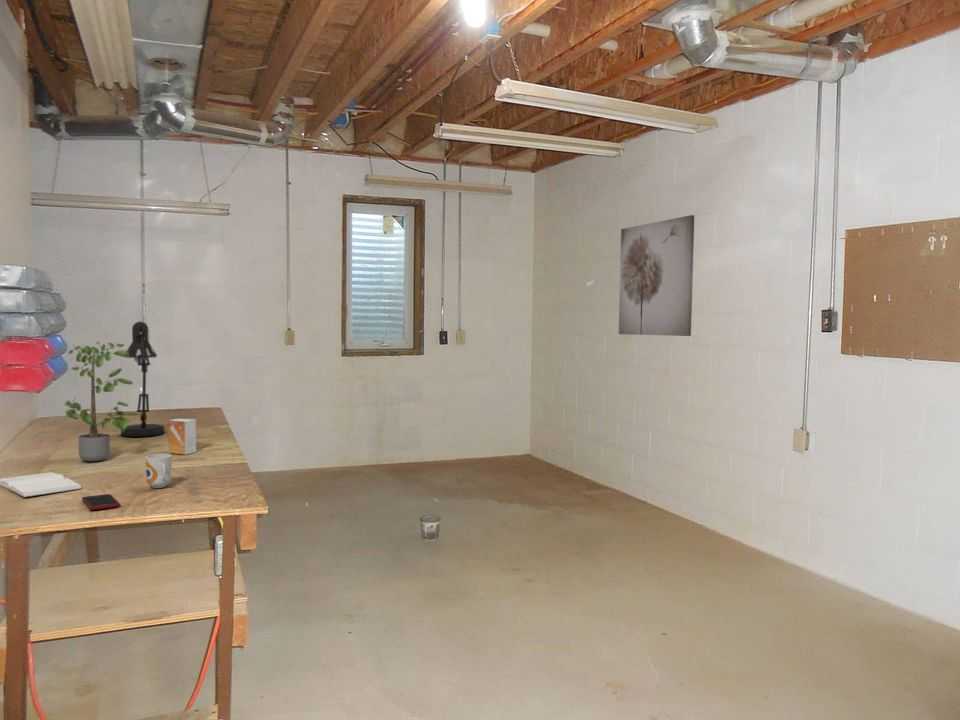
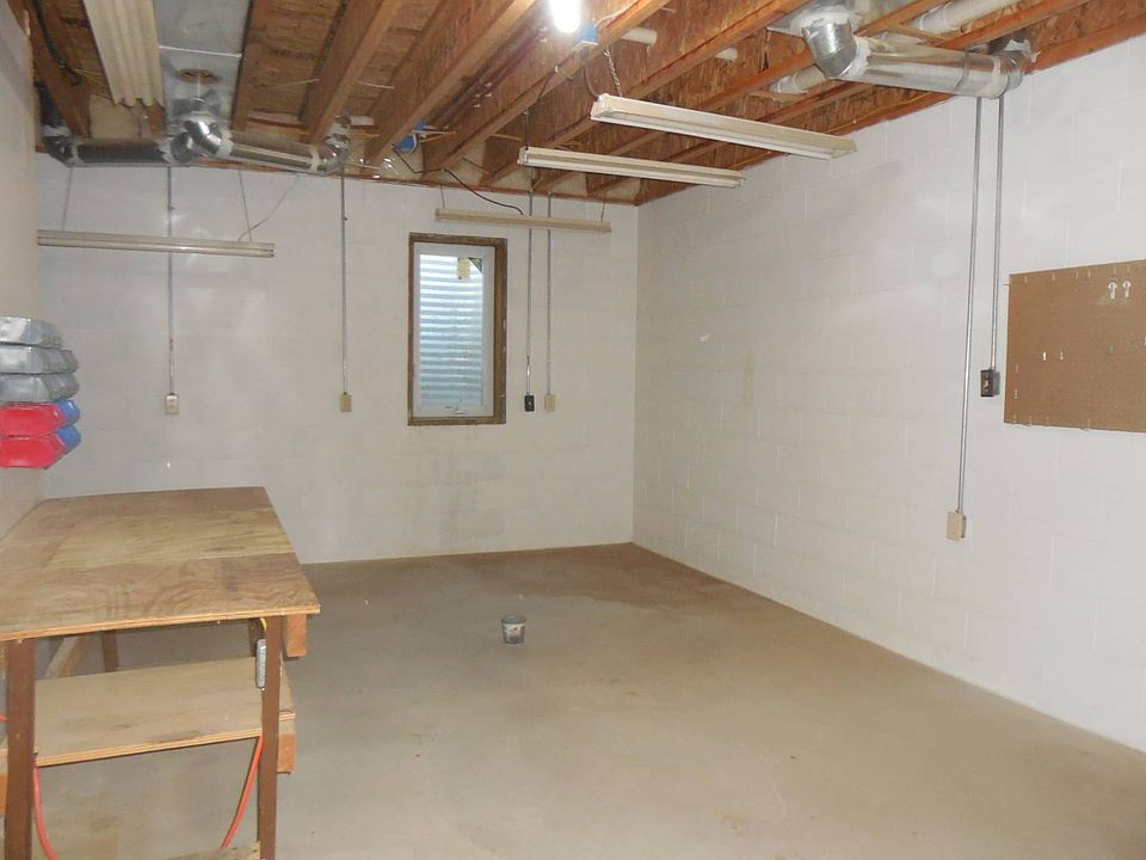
- desk lamp [120,321,166,438]
- cell phone [81,493,121,511]
- small box [168,418,197,456]
- mug [145,453,173,489]
- potted plant [64,341,142,462]
- wall art [618,214,695,337]
- book [0,471,83,498]
